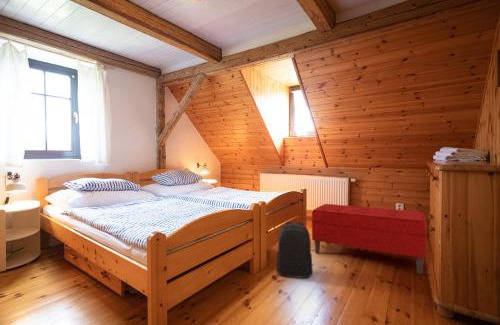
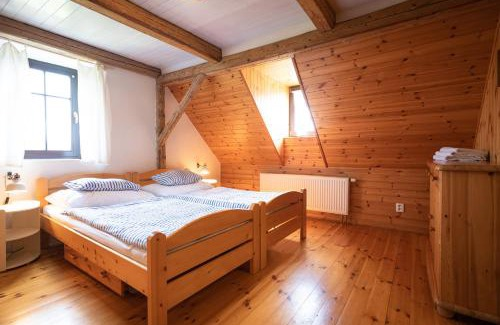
- backpack [275,220,314,279]
- bench [311,203,427,275]
